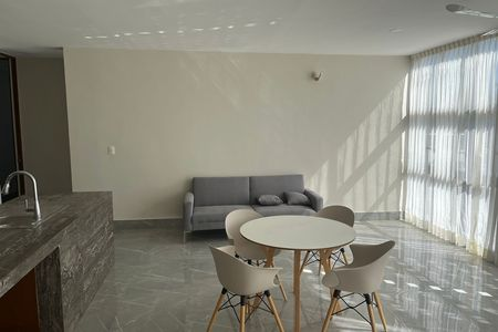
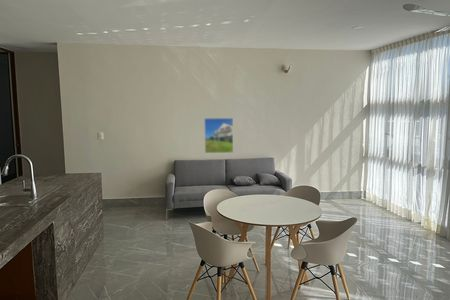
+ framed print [203,117,234,154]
